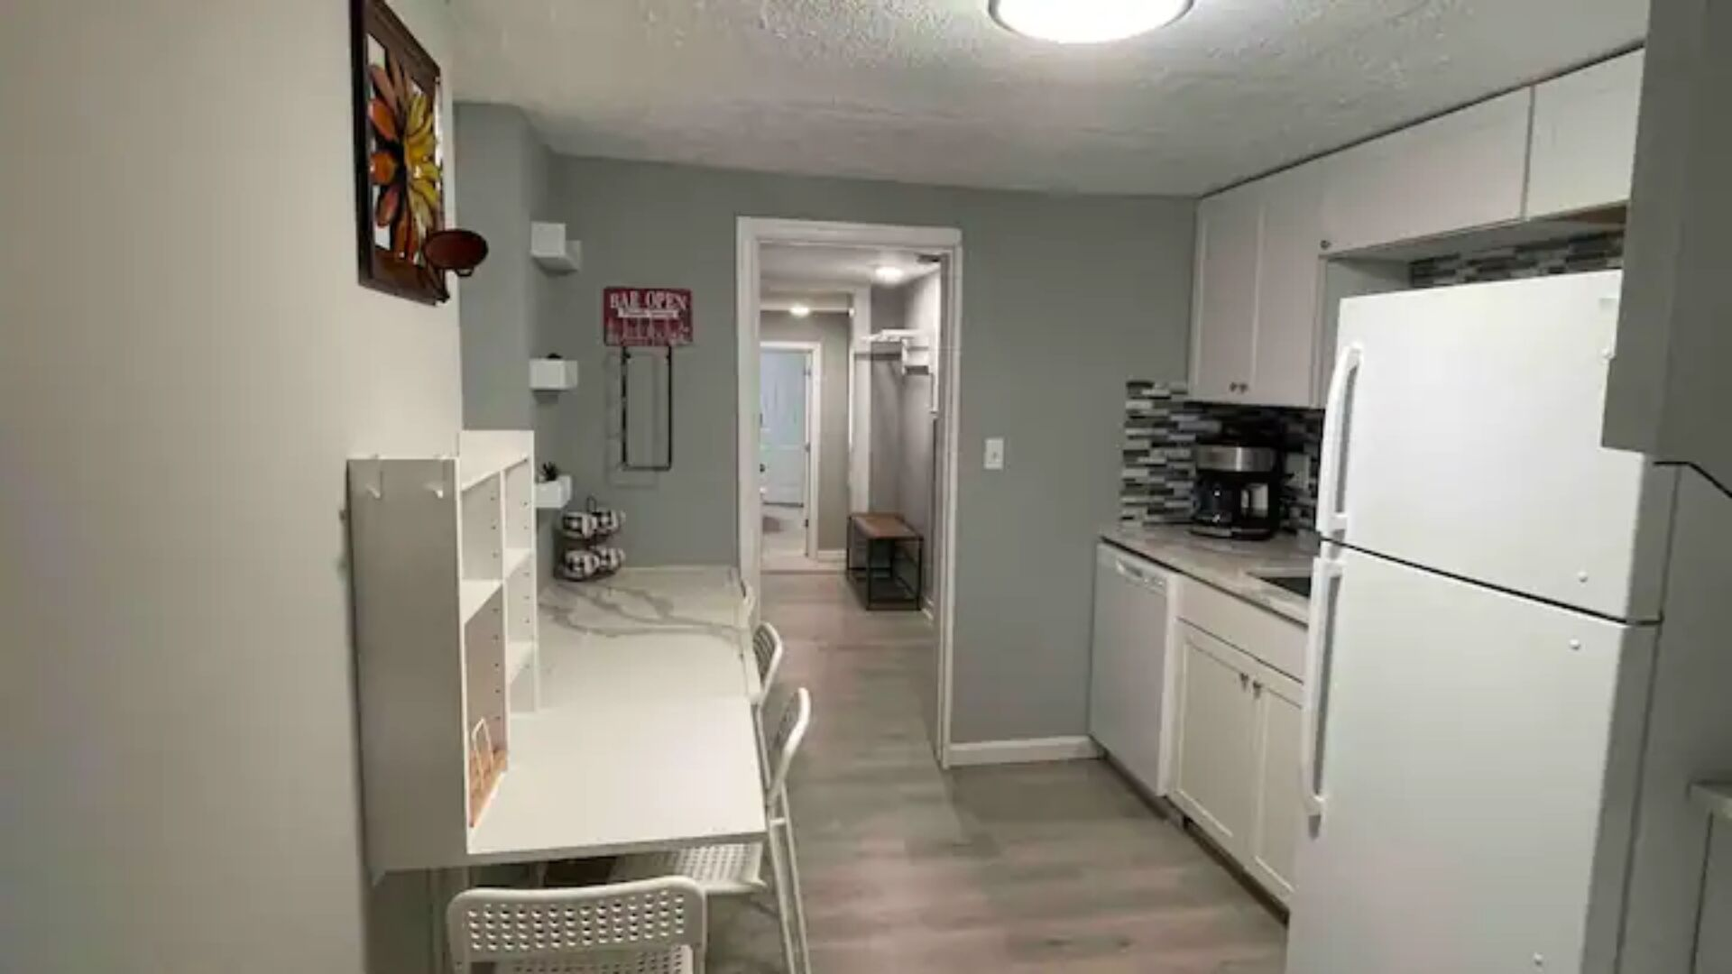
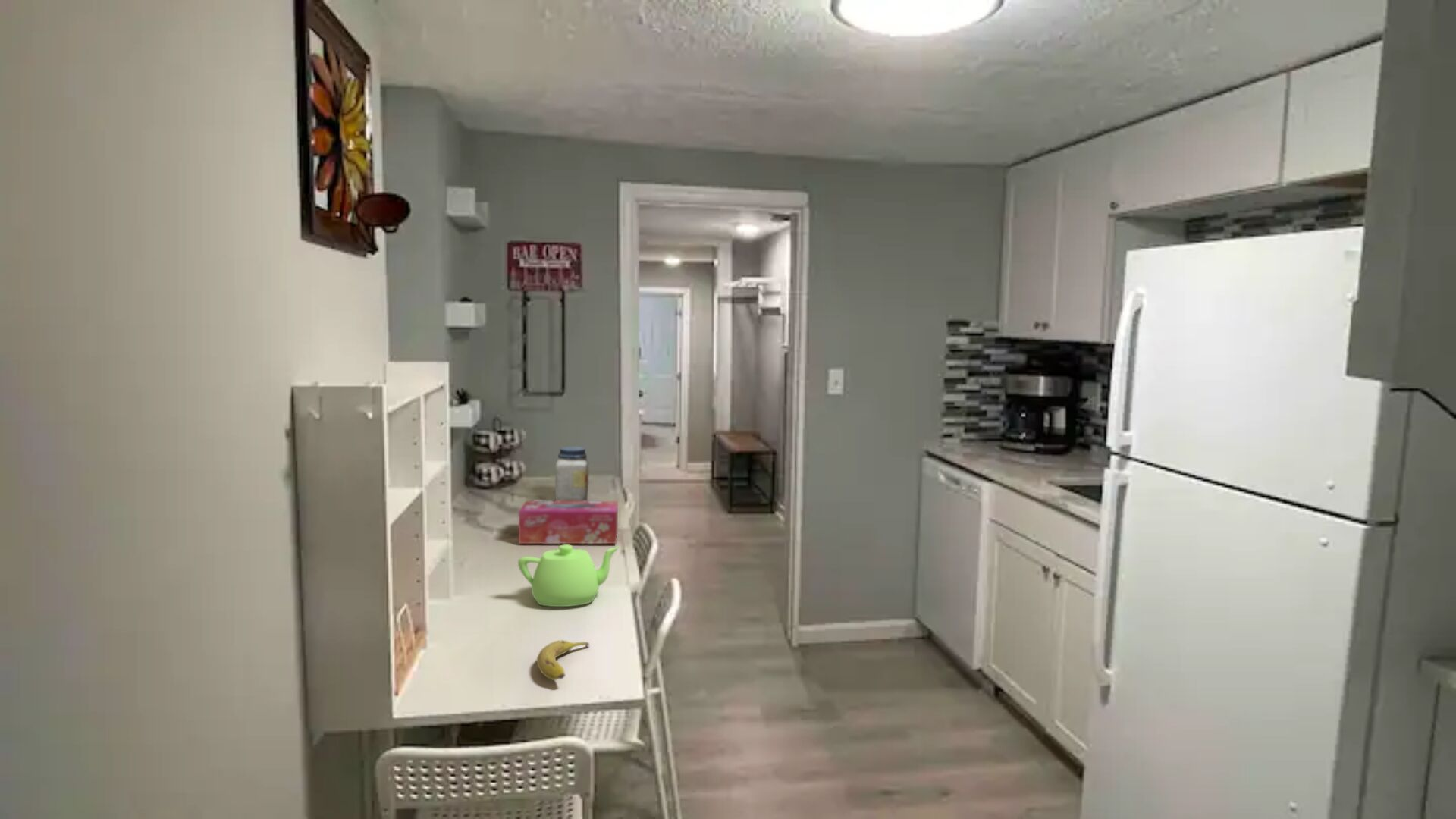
+ teapot [517,544,620,607]
+ jar [554,446,589,501]
+ fruit [536,639,590,681]
+ tissue box [518,500,619,544]
